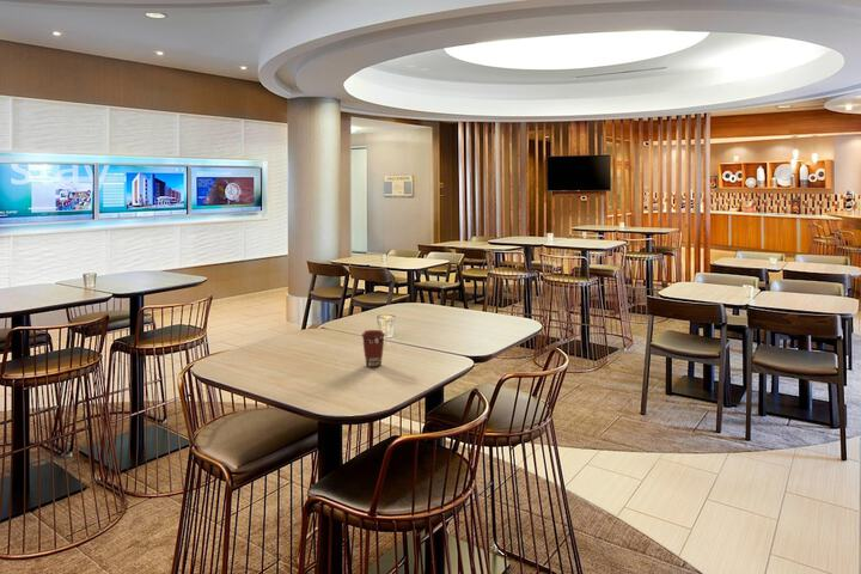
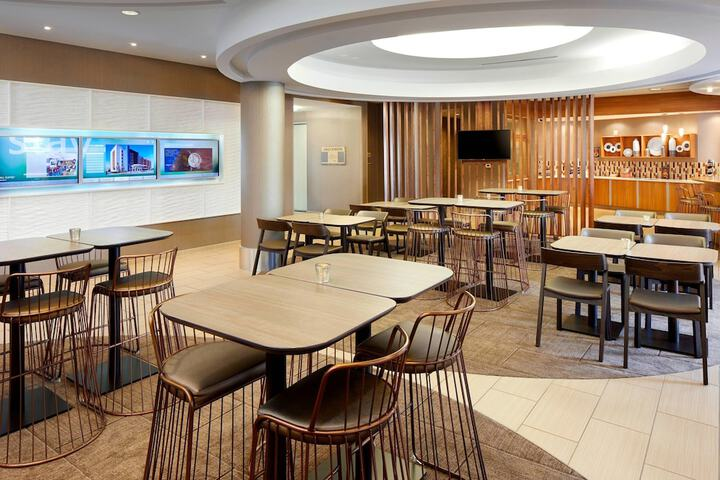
- coffee cup [360,329,386,367]
